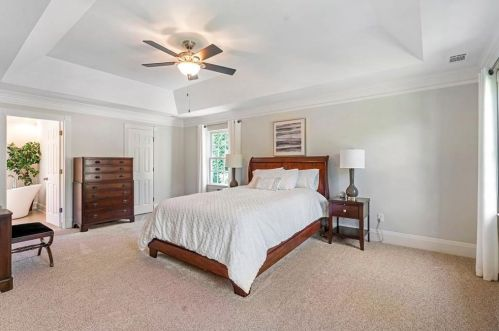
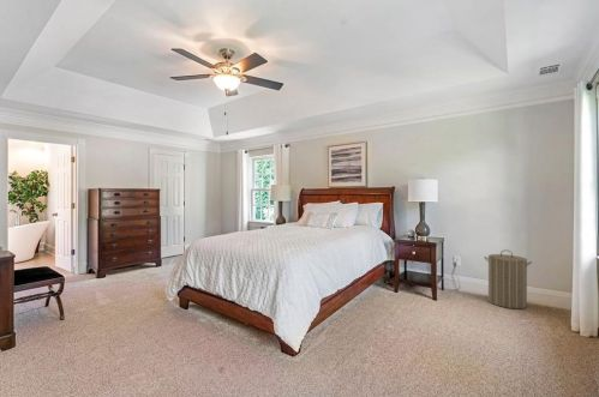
+ laundry hamper [483,248,533,309]
